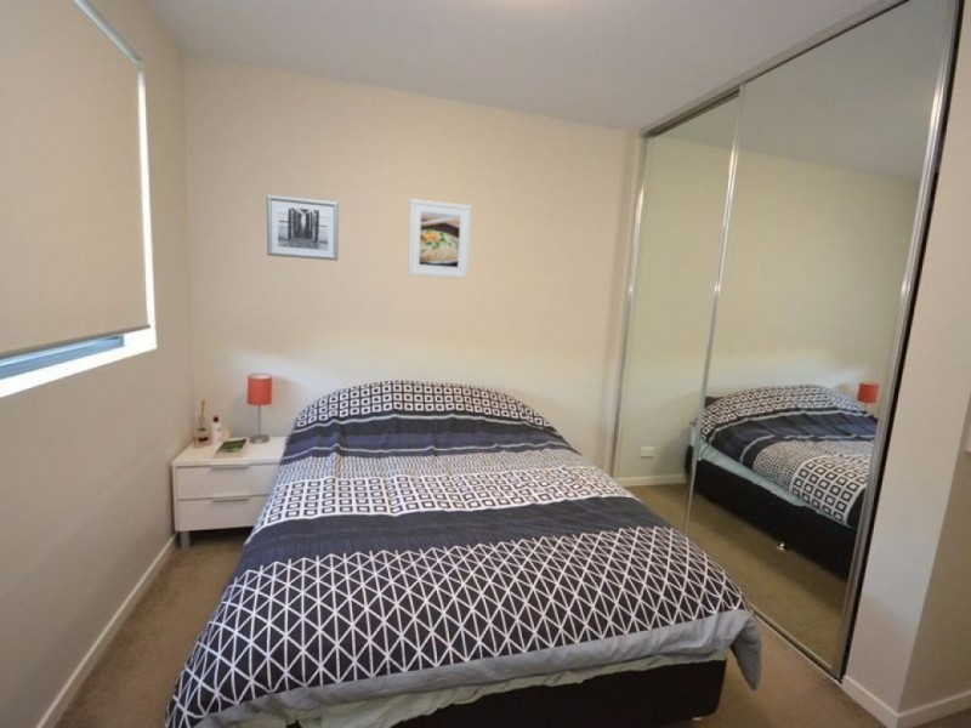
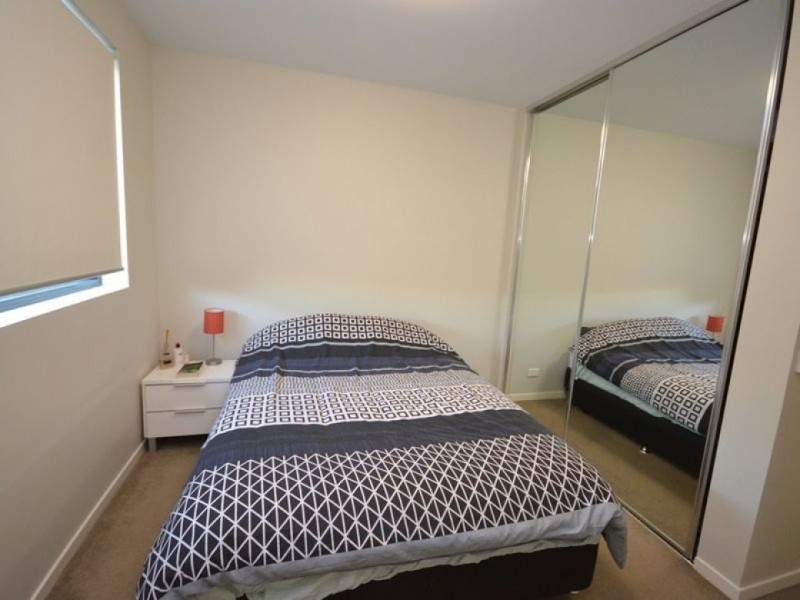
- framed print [407,198,472,279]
- wall art [266,194,340,262]
